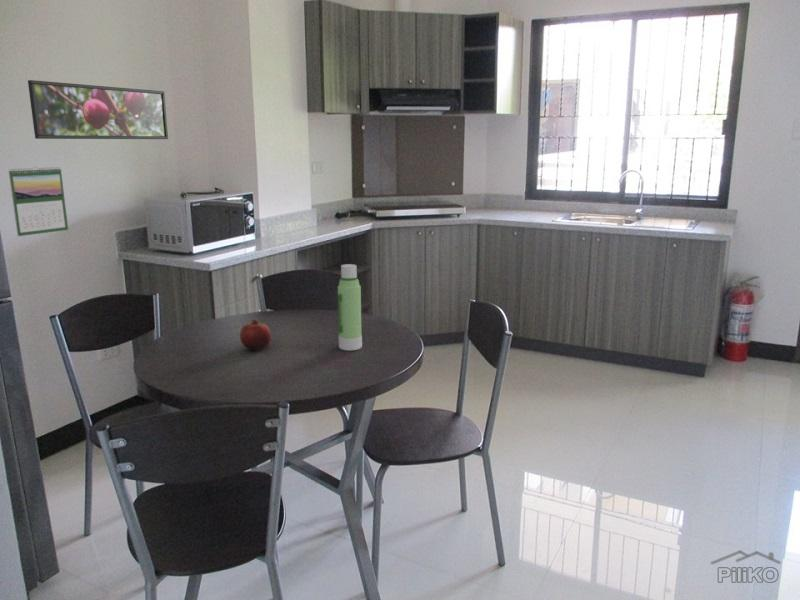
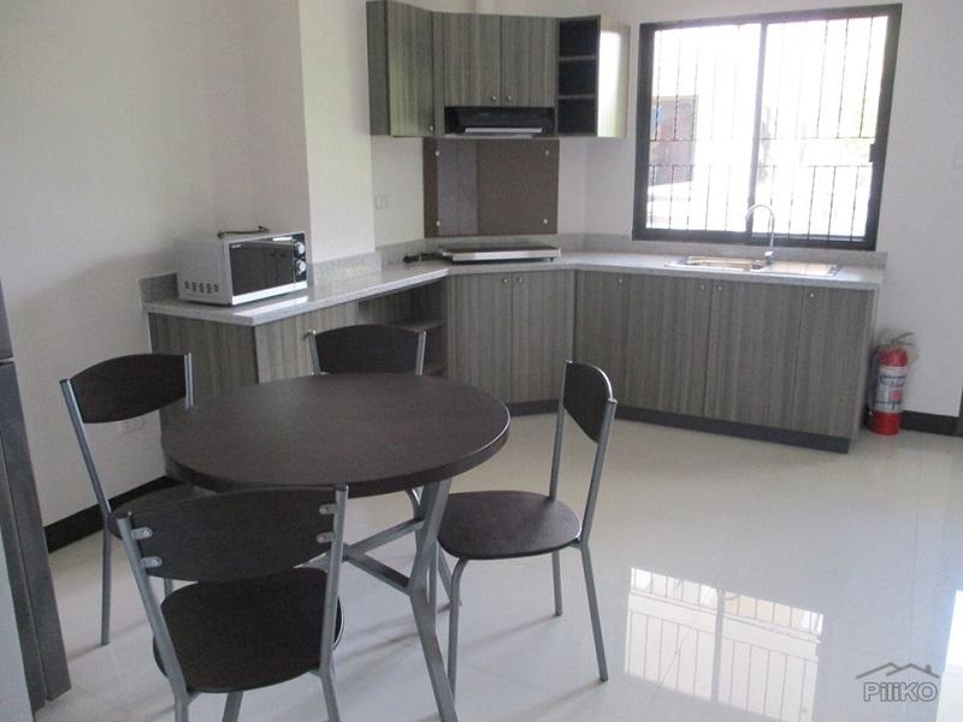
- water bottle [337,263,363,352]
- calendar [7,166,69,237]
- fruit [239,319,272,350]
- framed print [27,79,169,140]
